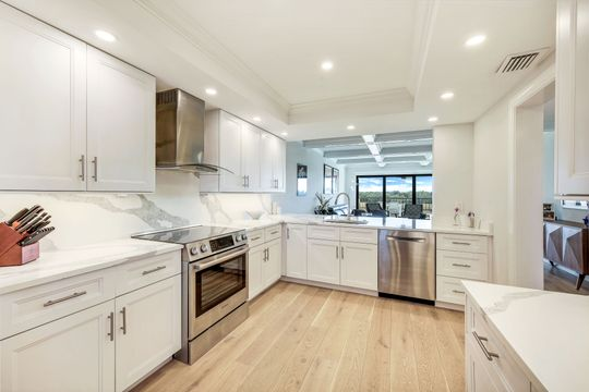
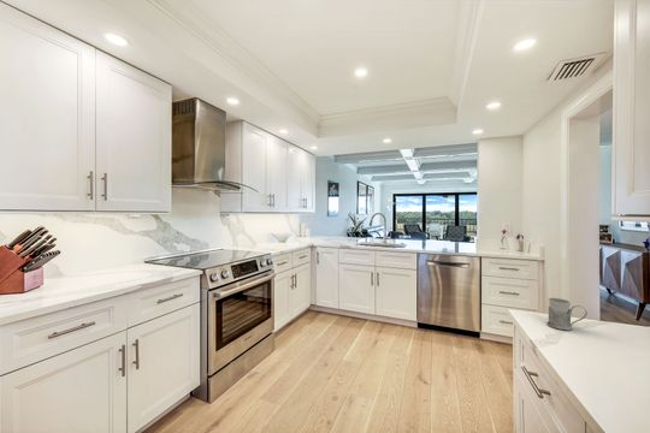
+ mug [546,297,589,331]
